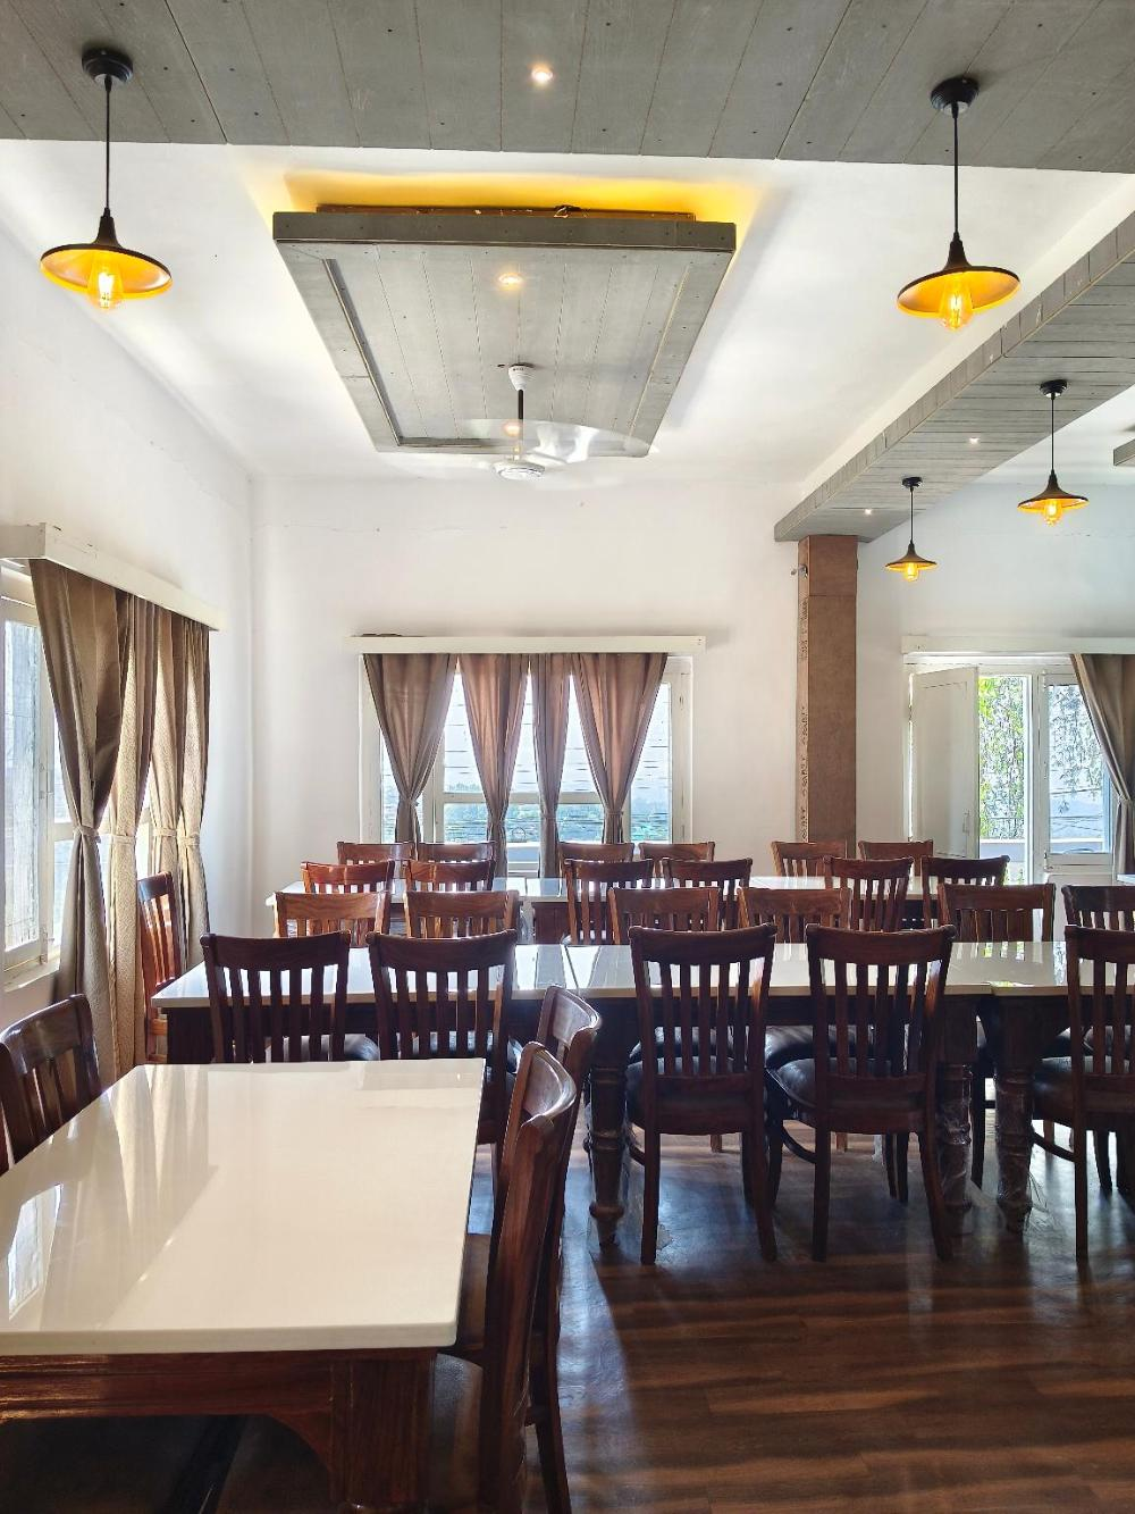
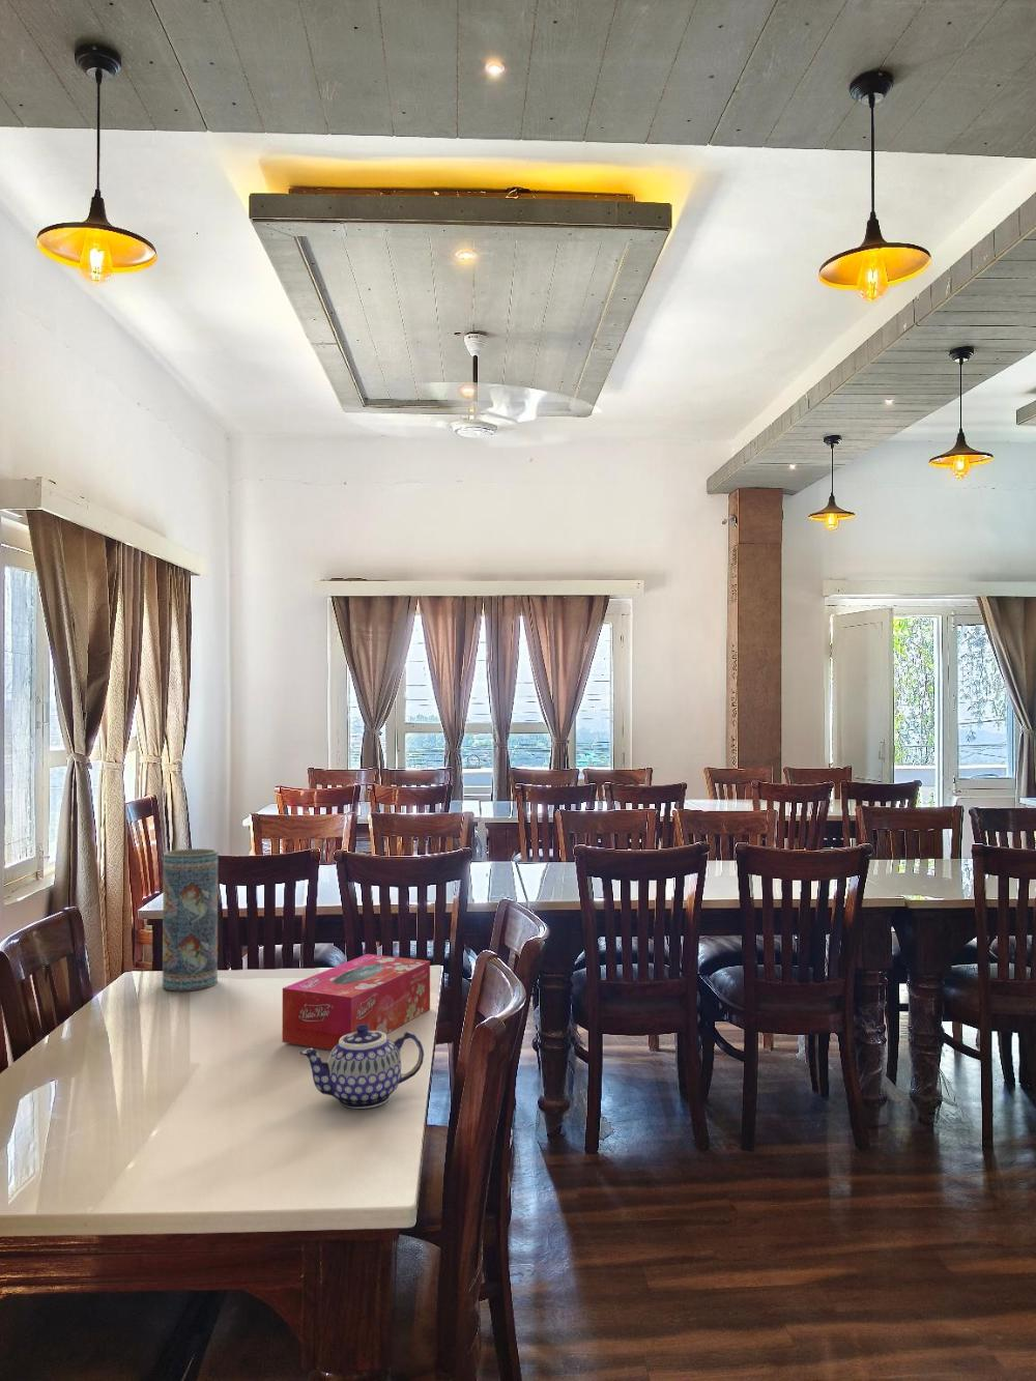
+ teapot [299,1024,424,1110]
+ vase [162,848,219,991]
+ tissue box [282,953,431,1051]
